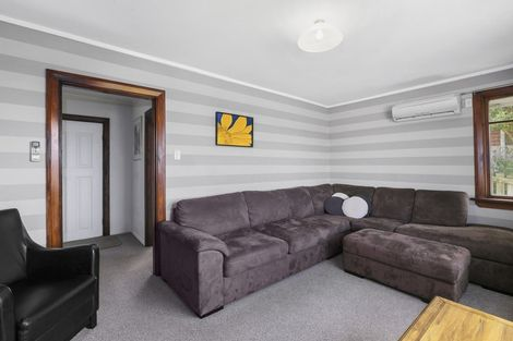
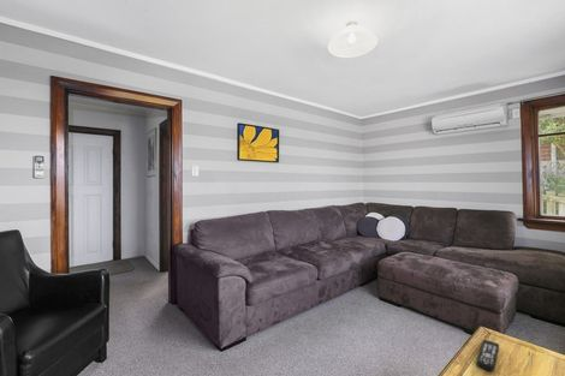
+ remote control [476,339,500,372]
